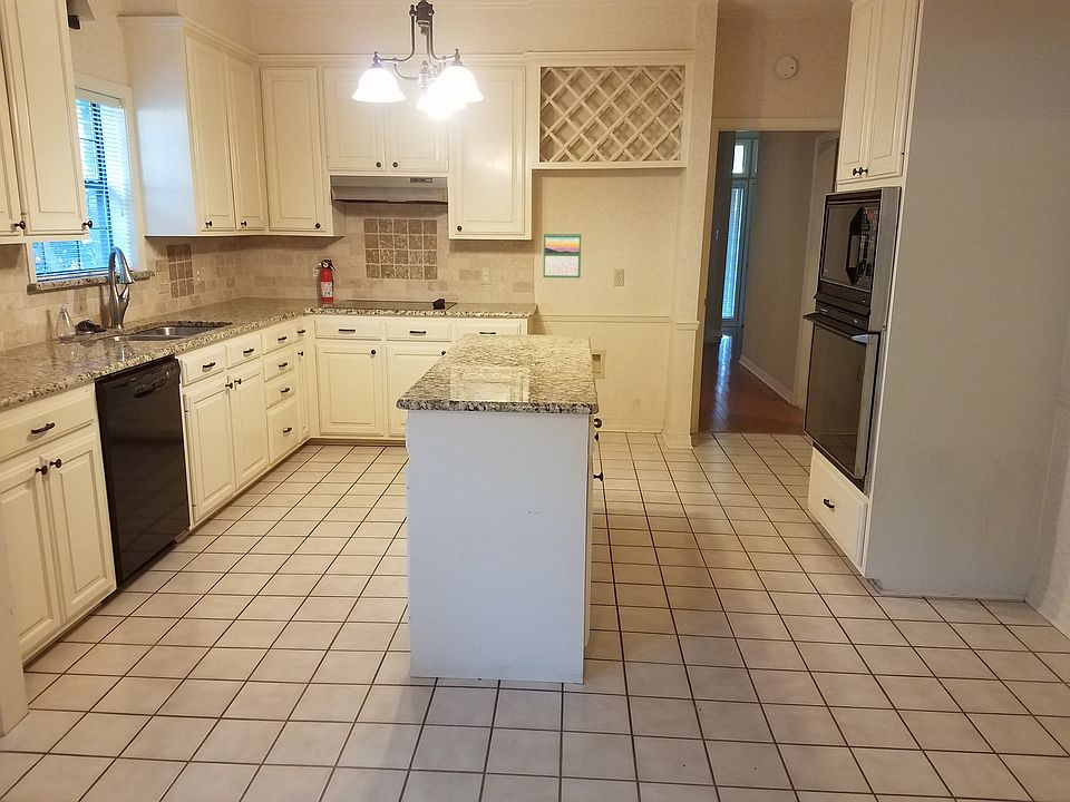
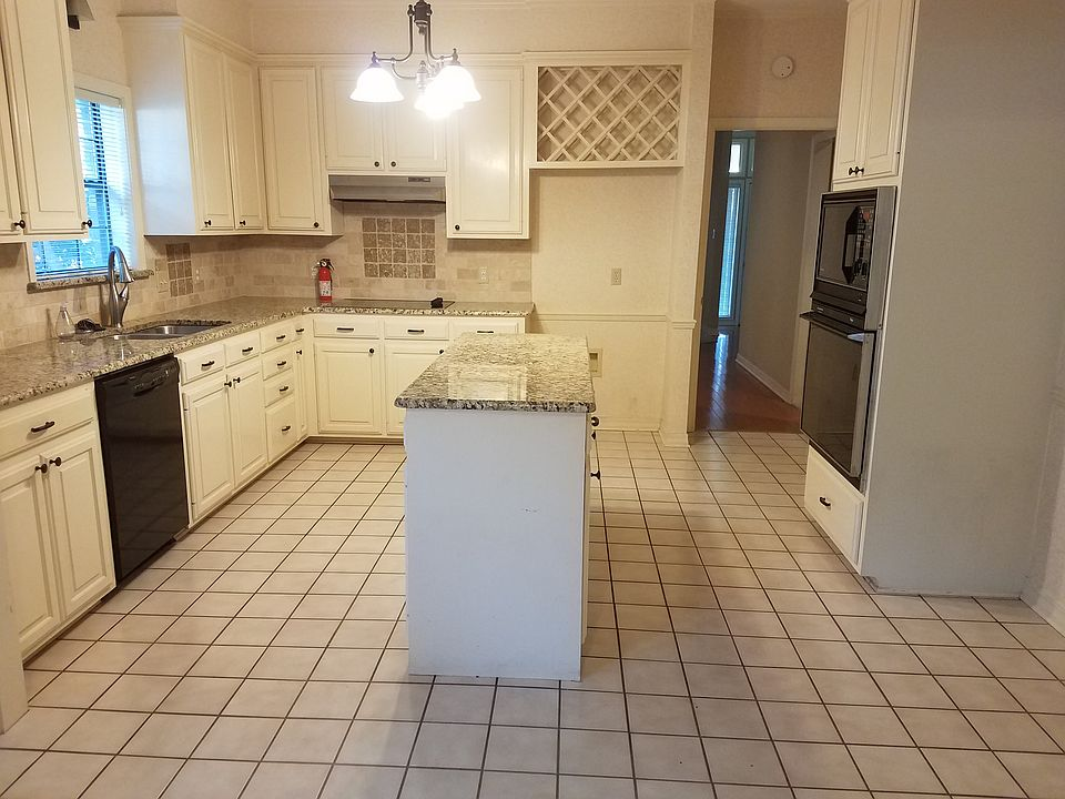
- calendar [543,231,582,280]
